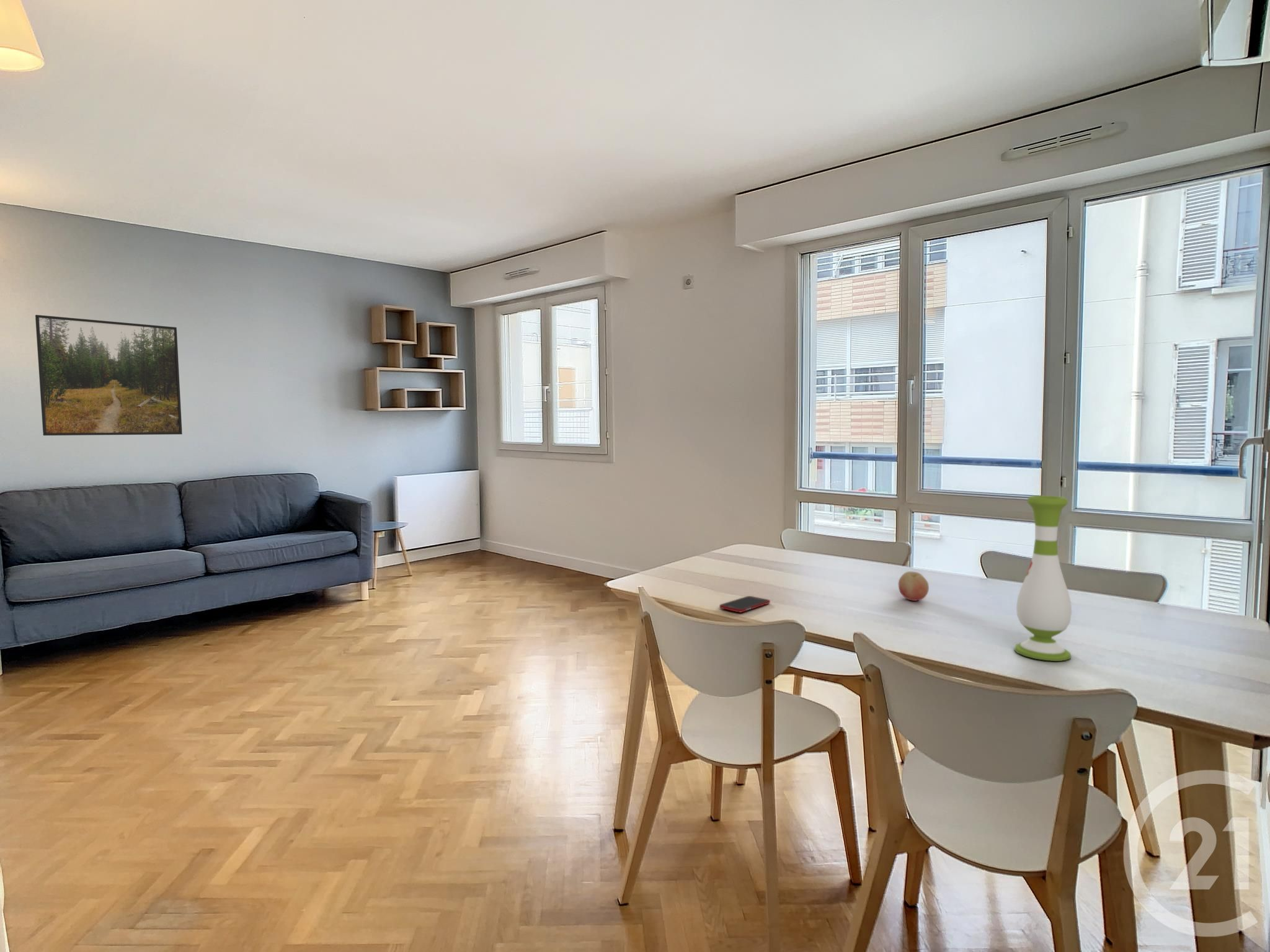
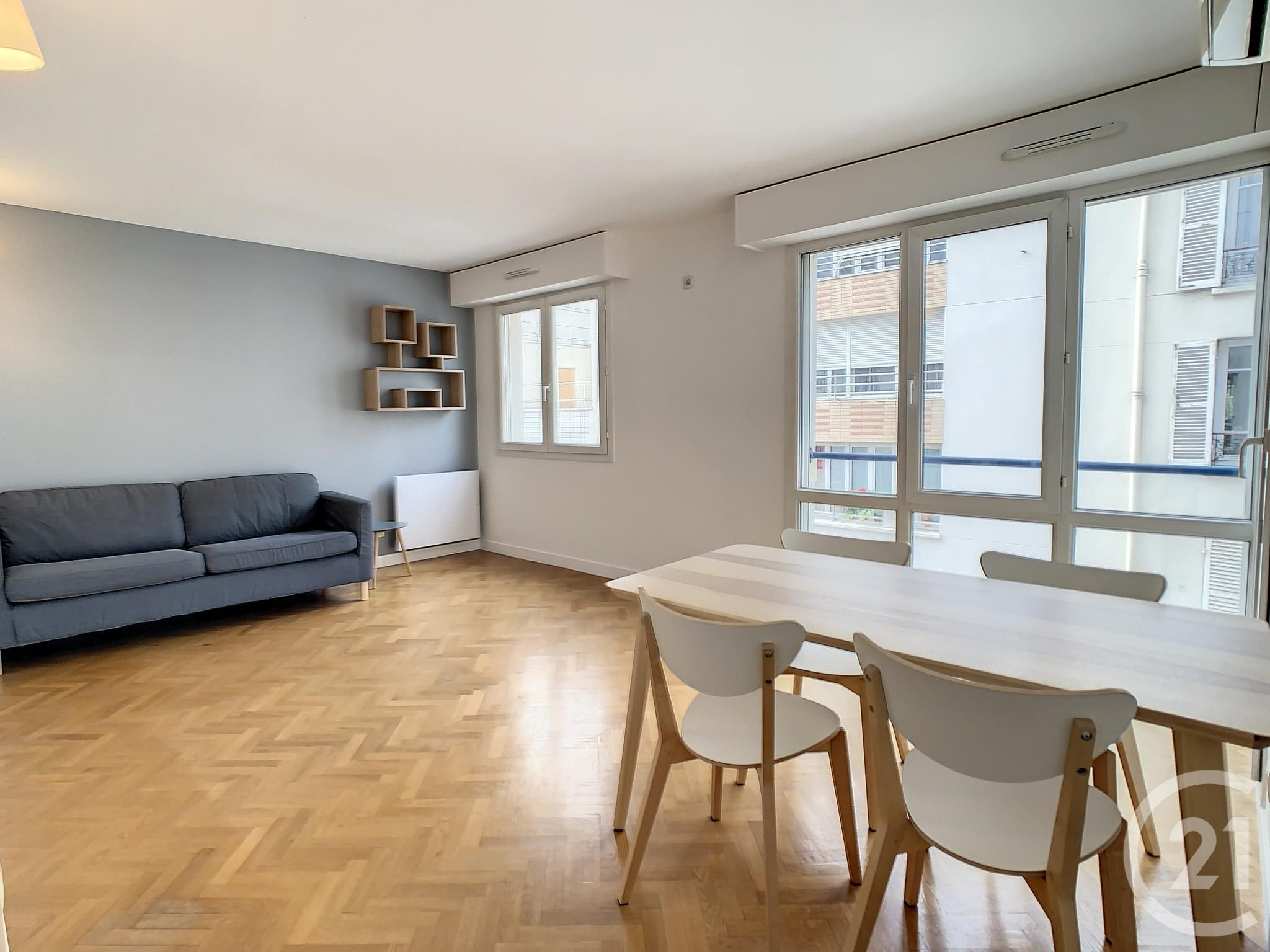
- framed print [35,314,183,436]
- vase [1013,495,1072,662]
- cell phone [719,595,771,613]
- fruit [898,571,930,602]
